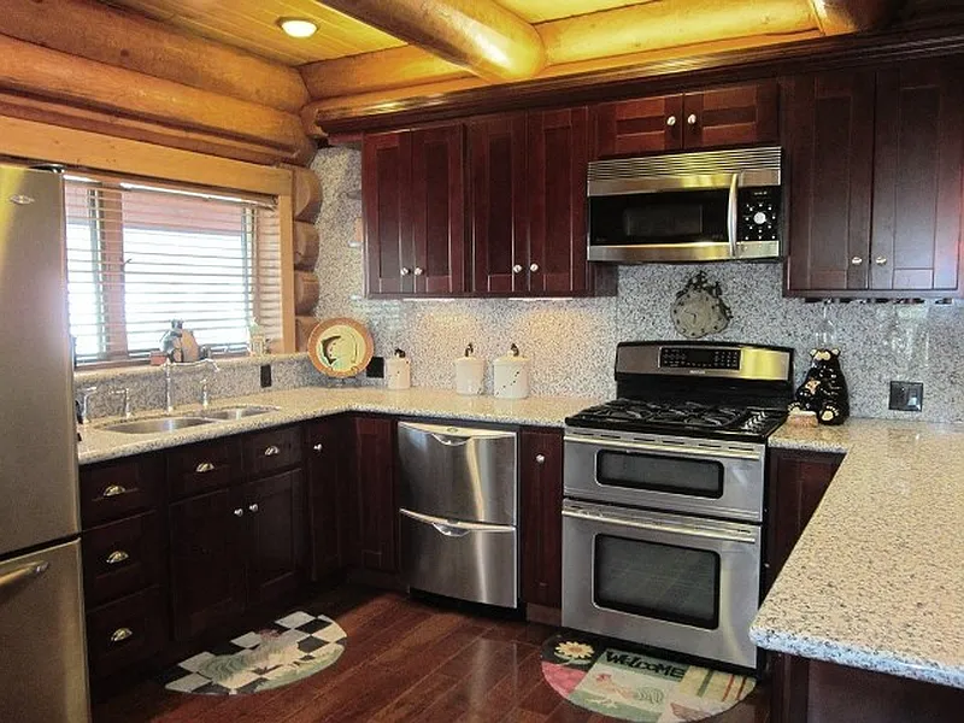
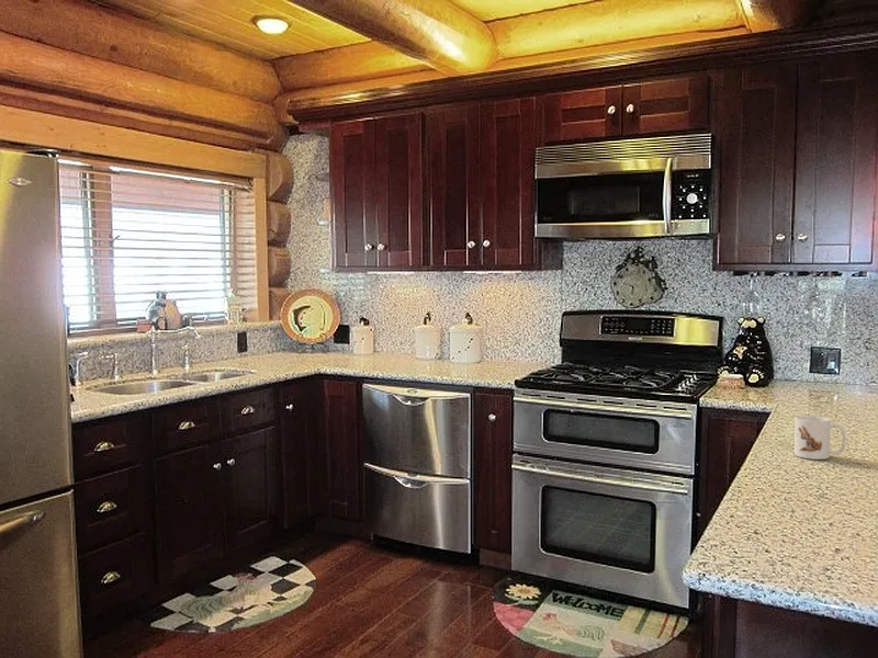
+ mug [793,415,847,461]
